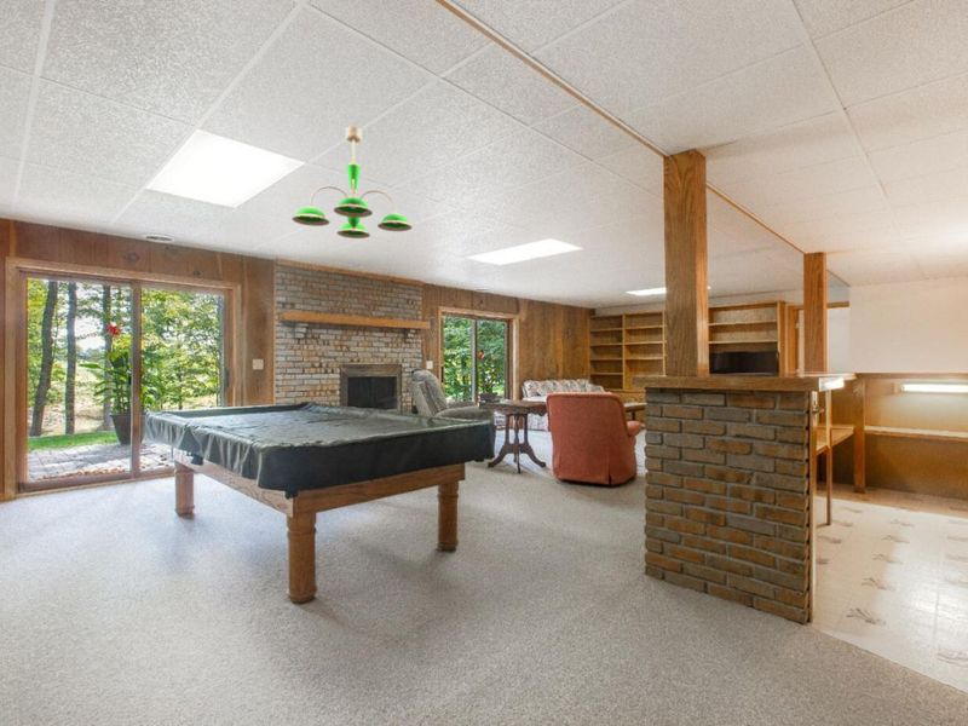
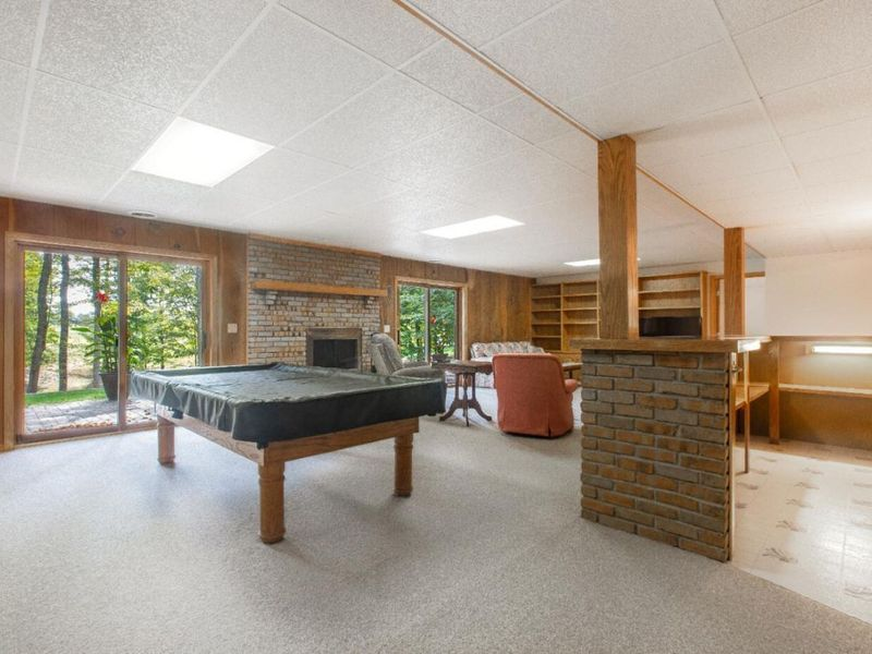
- ceiling light fixture [292,126,413,240]
